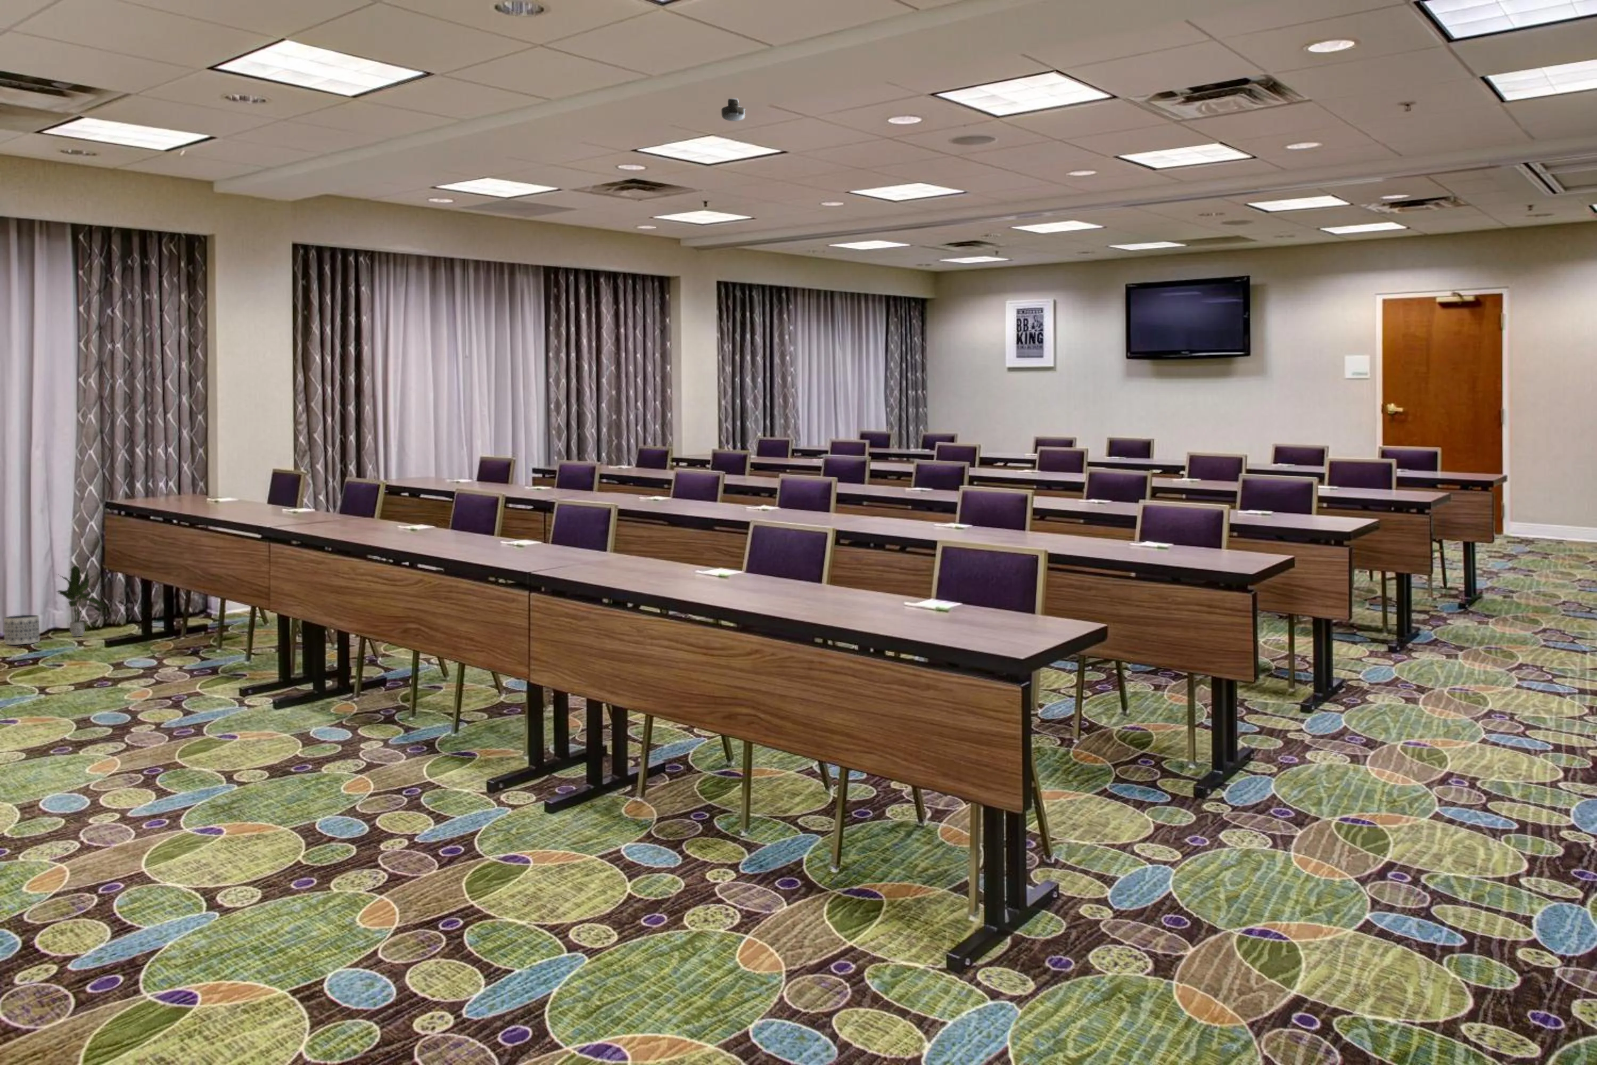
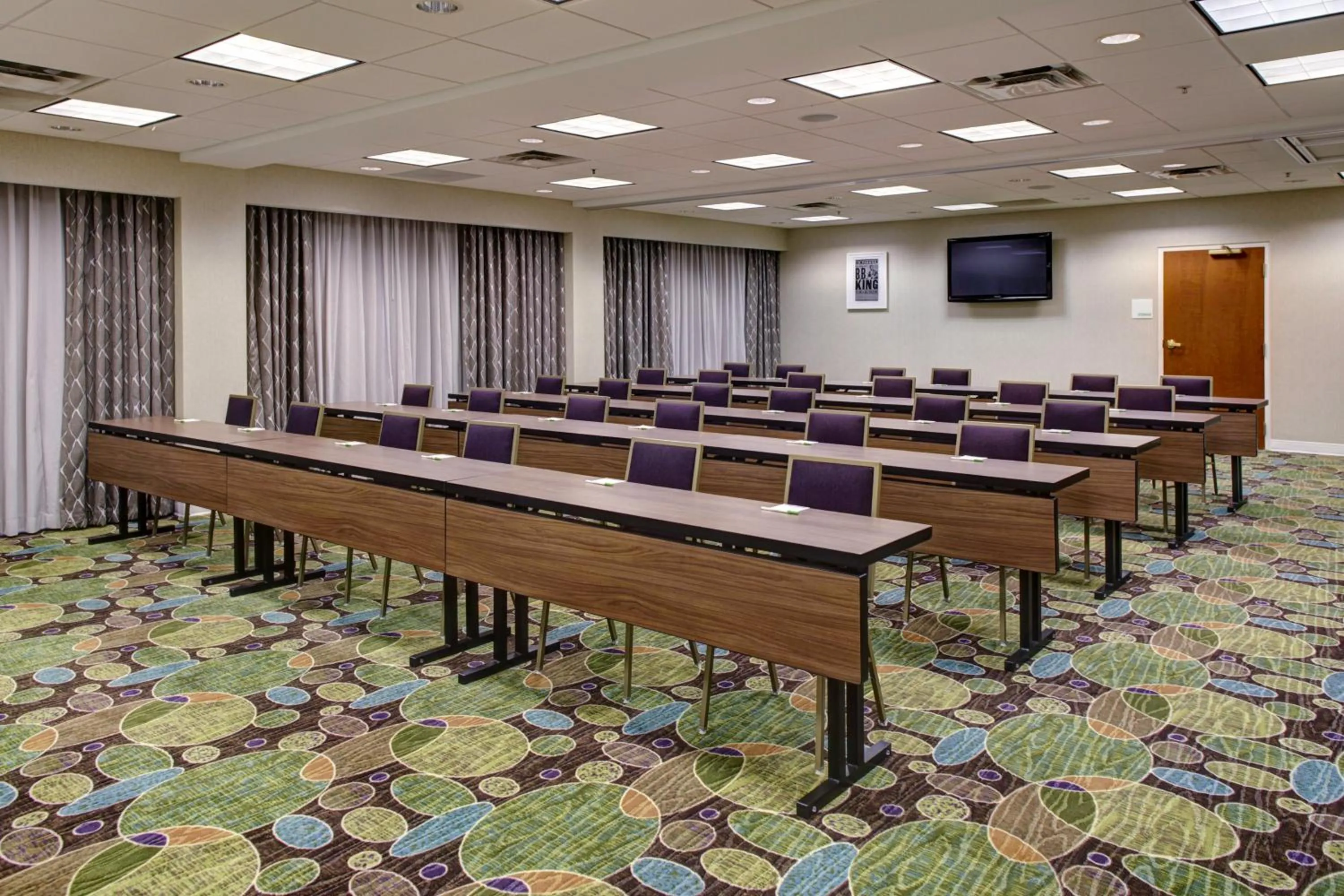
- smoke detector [721,97,746,122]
- planter [4,615,40,645]
- potted plant [56,565,109,637]
